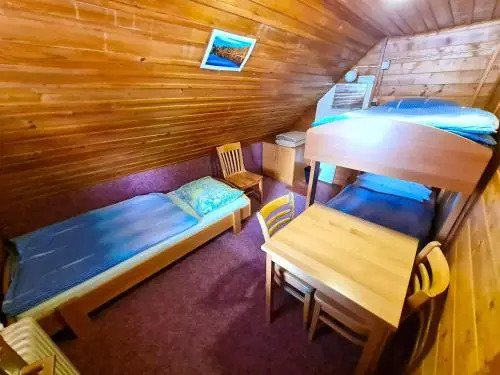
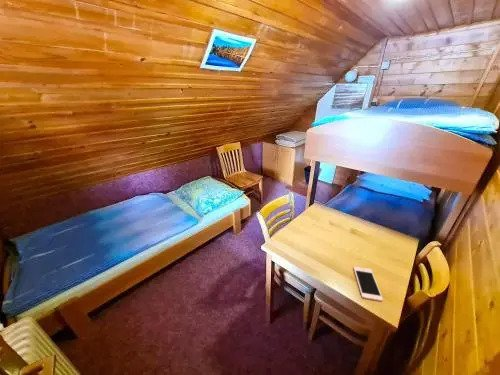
+ cell phone [352,266,384,302]
